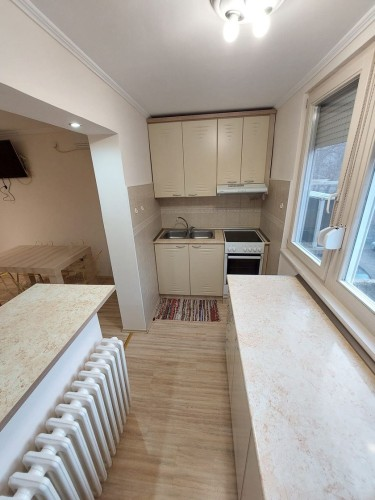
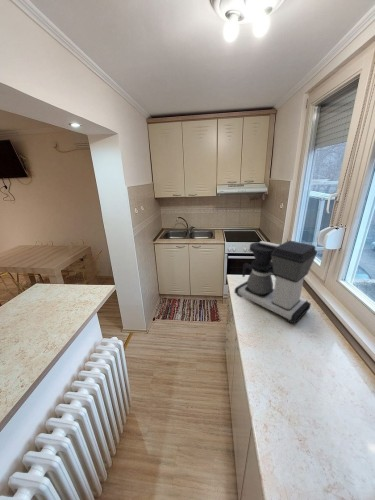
+ coffee maker [234,240,318,325]
